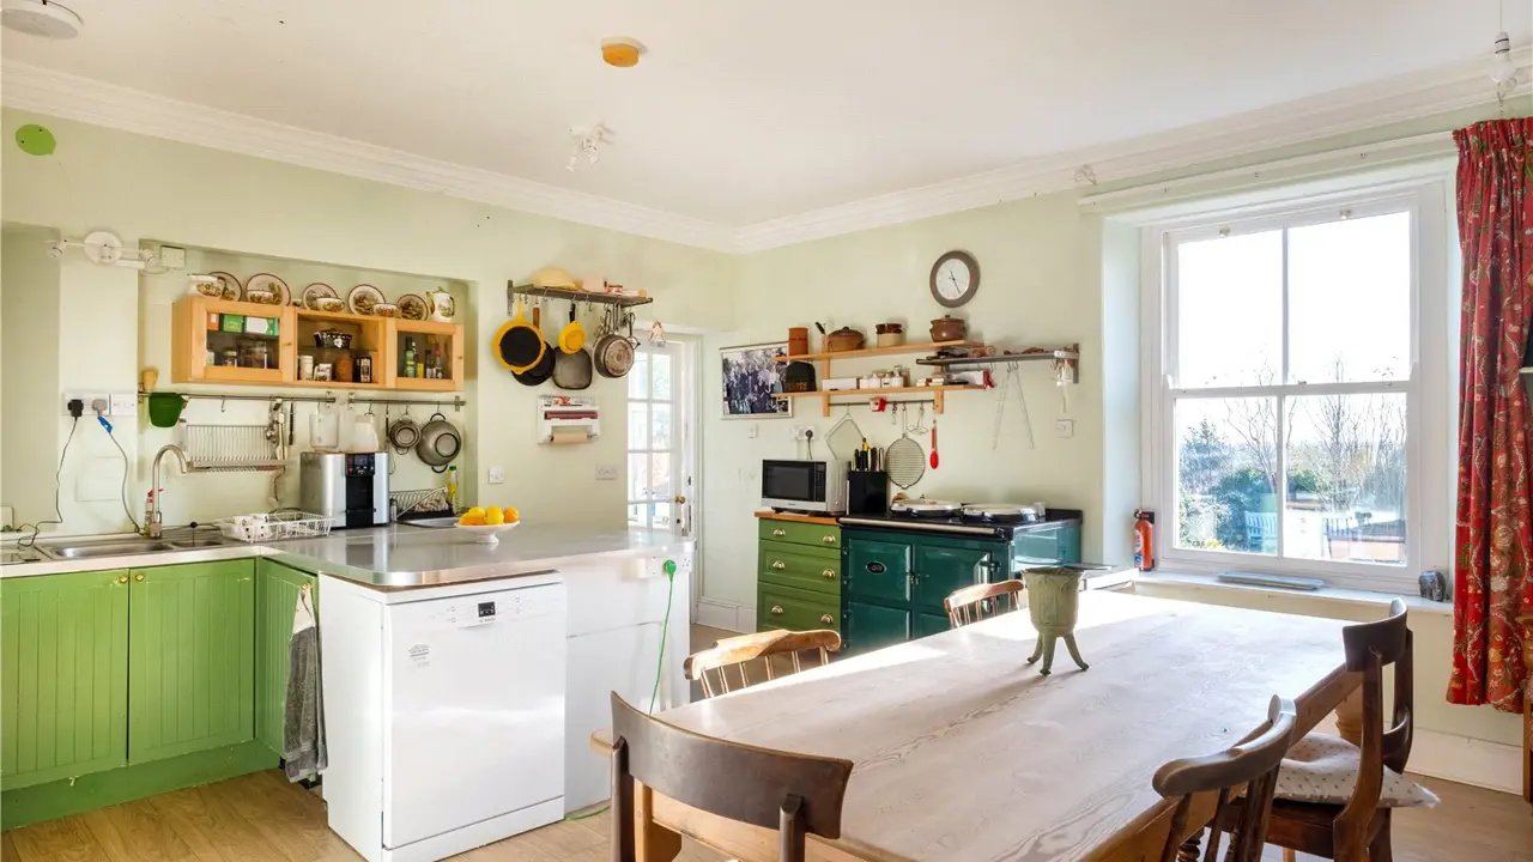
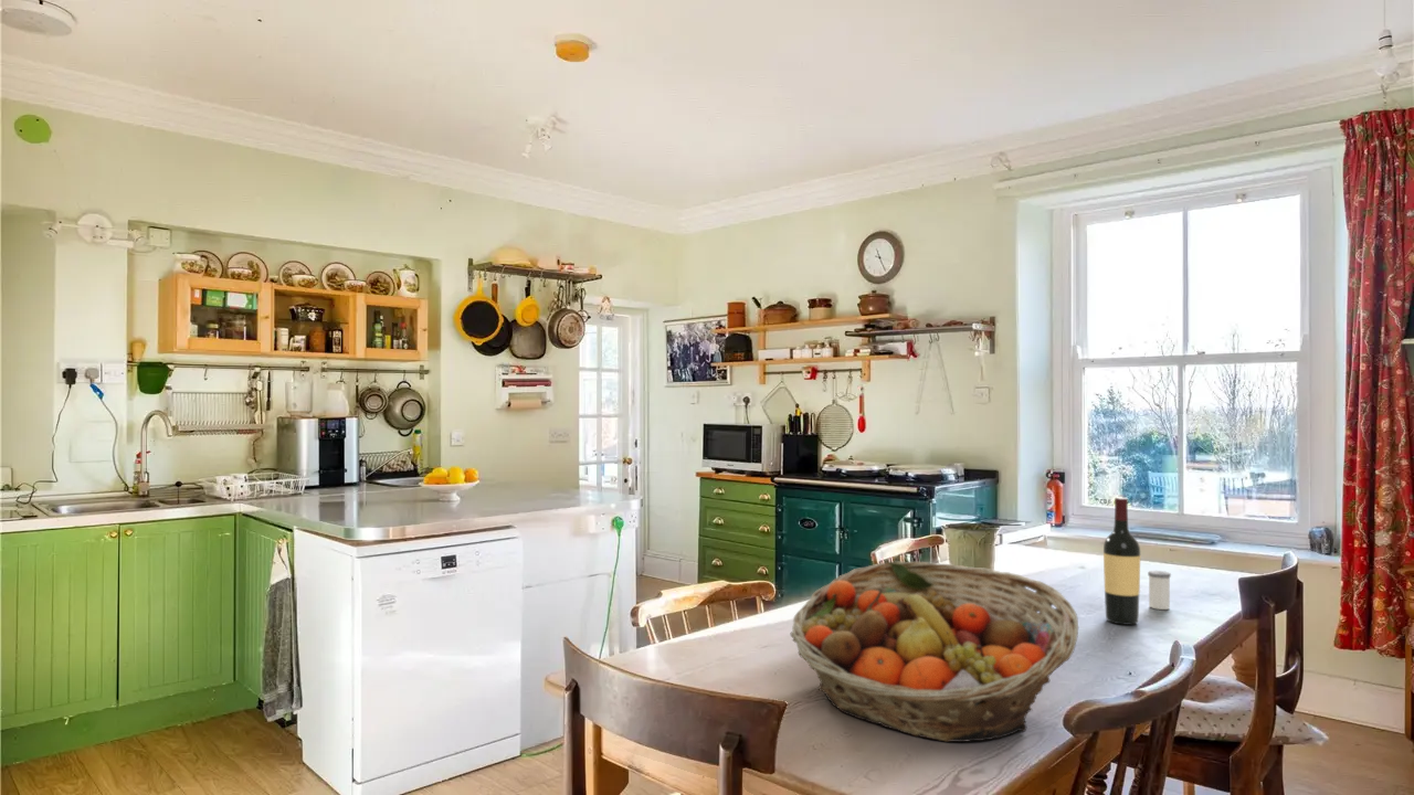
+ wine bottle [1102,497,1141,626]
+ fruit basket [790,560,1079,743]
+ salt shaker [1147,570,1172,611]
